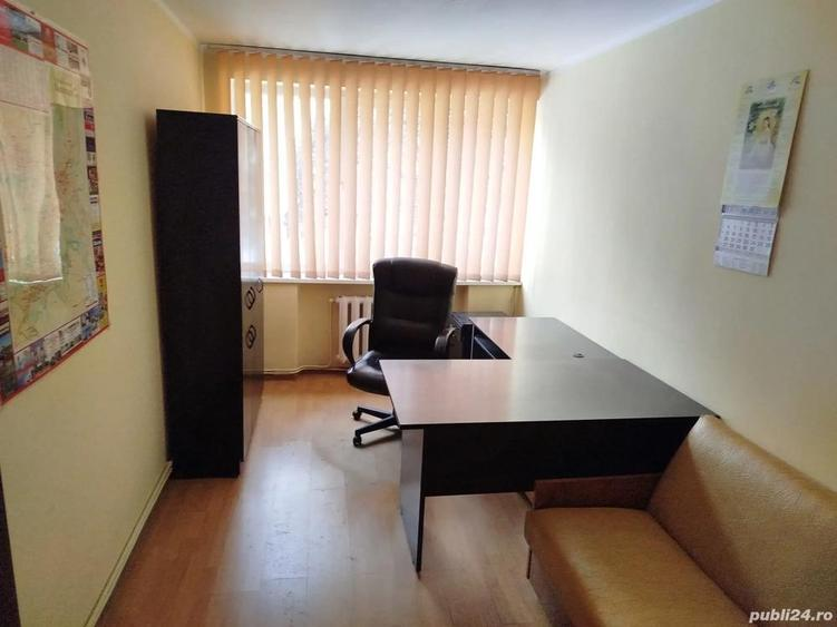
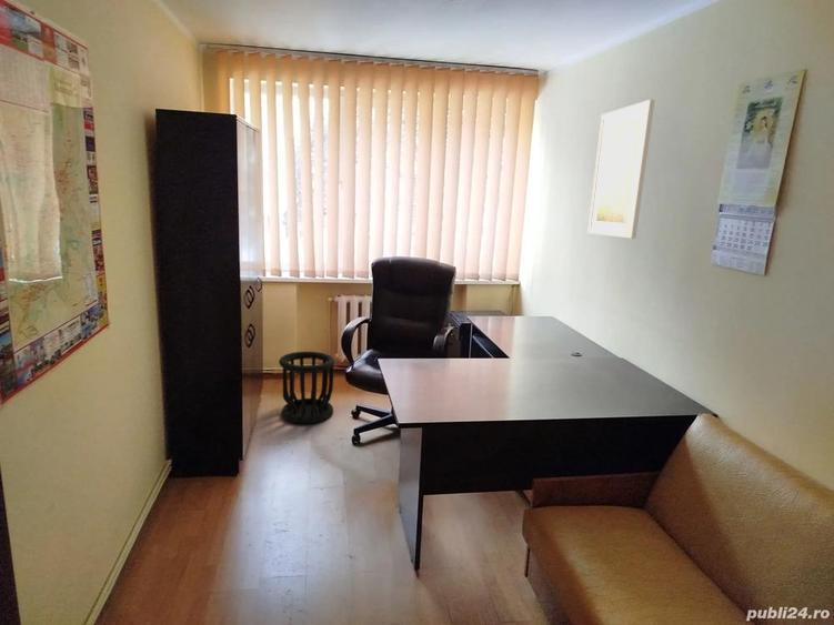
+ wastebasket [278,351,335,425]
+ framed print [586,99,655,240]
